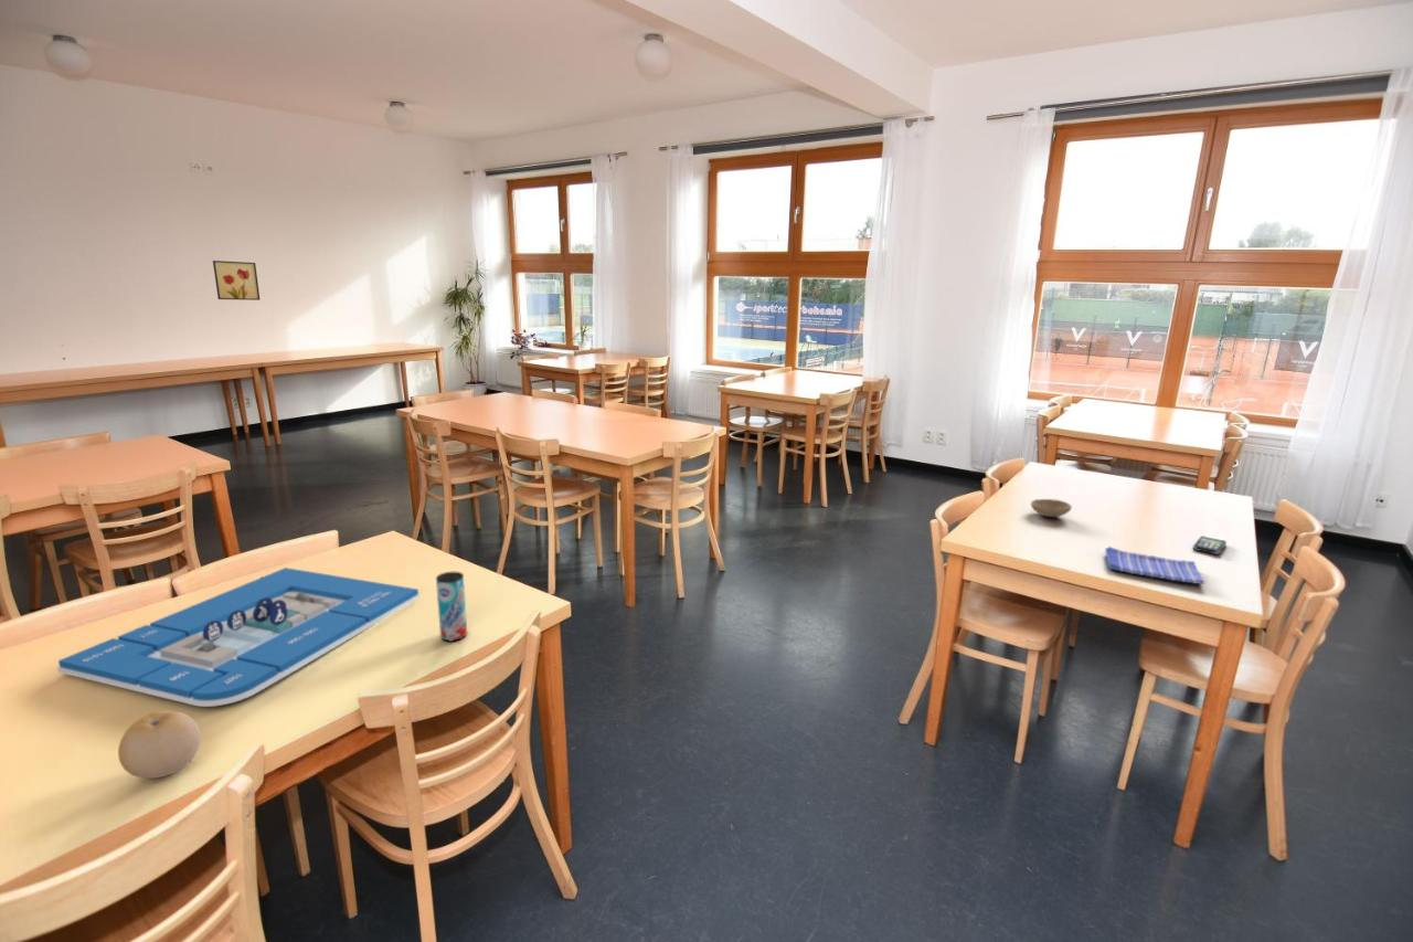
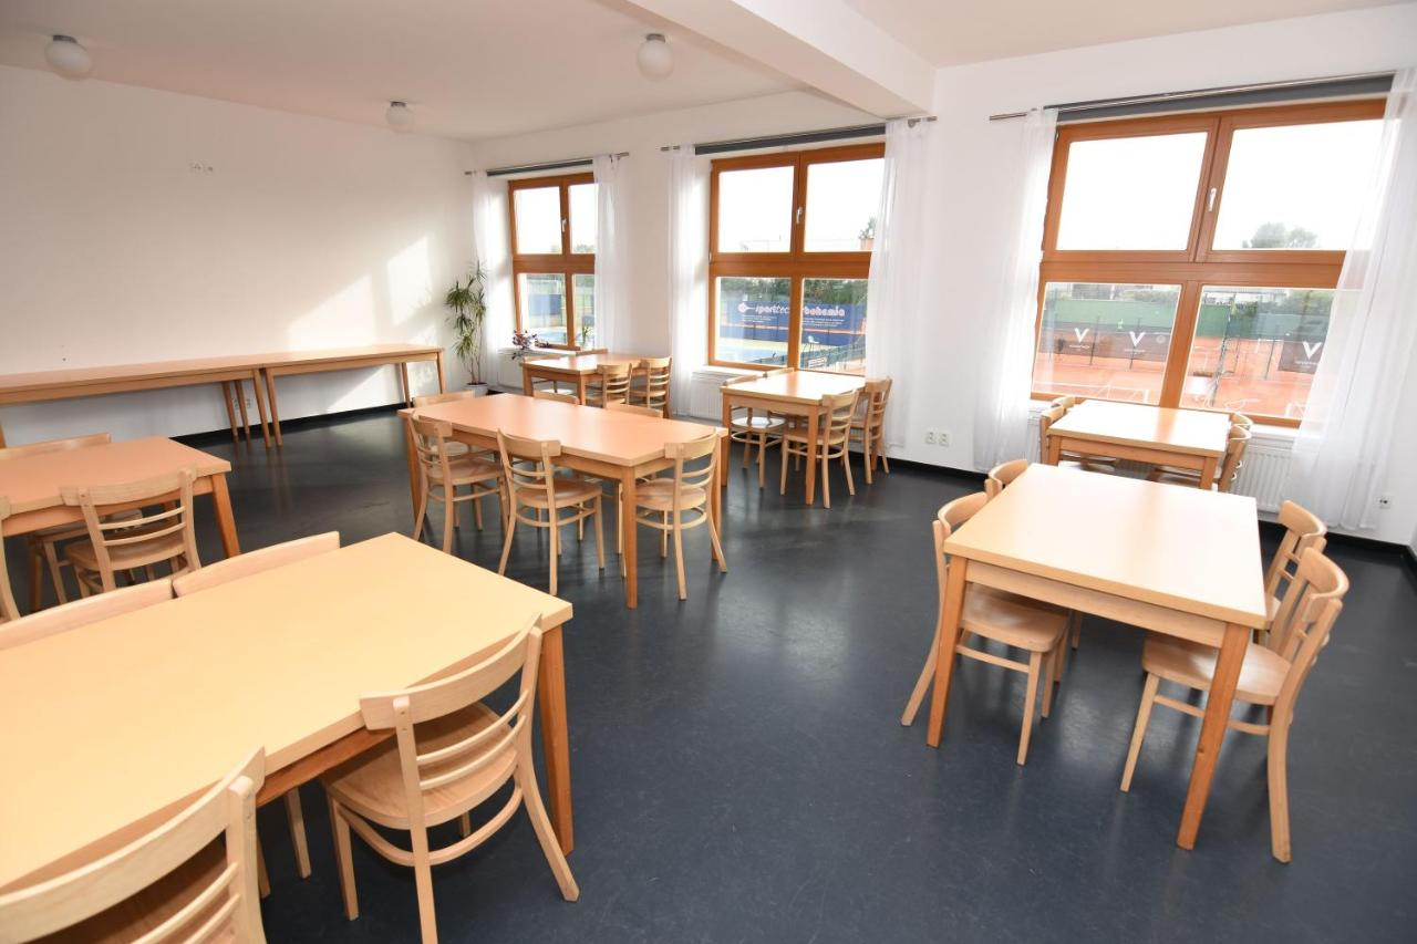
- dish towel [1104,546,1205,585]
- fruit [117,709,202,780]
- architectural model [56,567,422,708]
- smartphone [1192,536,1228,555]
- beverage can [435,571,468,643]
- bowl [1030,498,1073,518]
- wall art [212,260,261,301]
